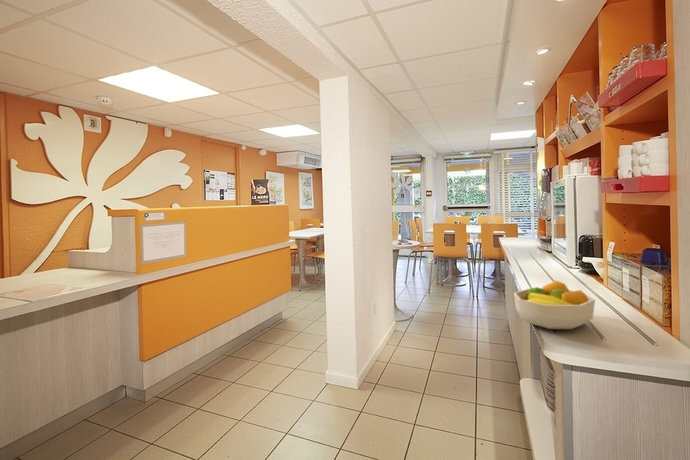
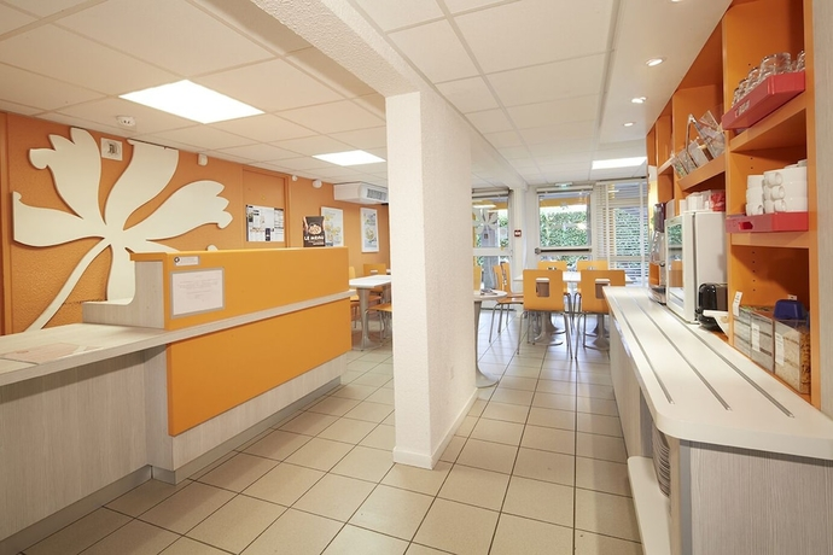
- fruit bowl [513,279,596,330]
